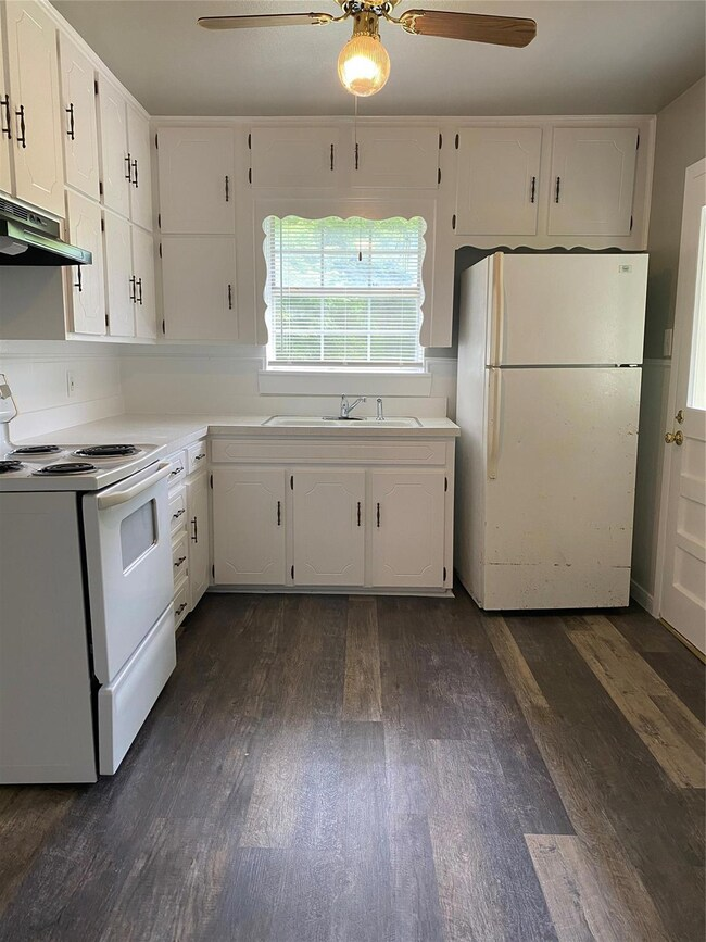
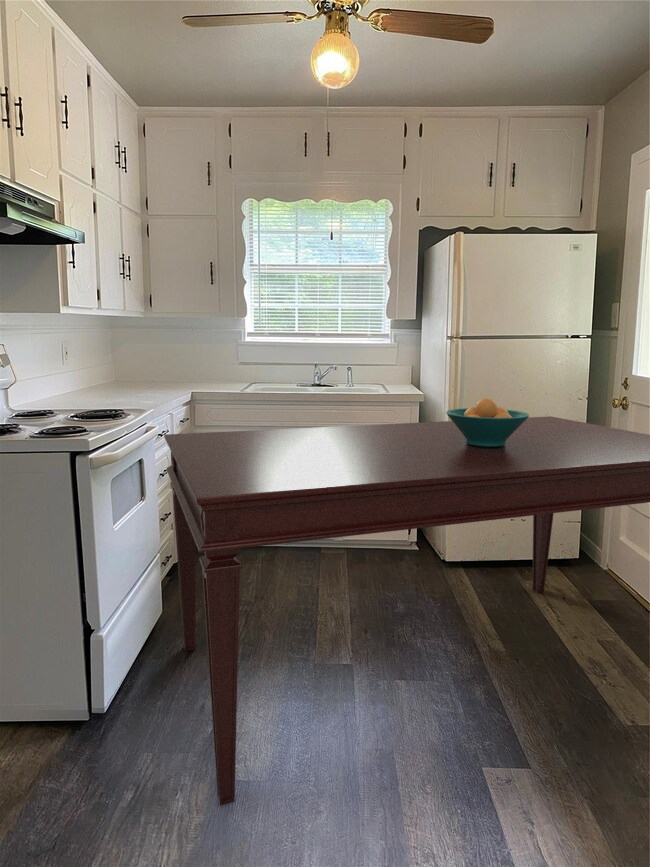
+ dining table [163,415,650,806]
+ fruit bowl [445,397,530,447]
